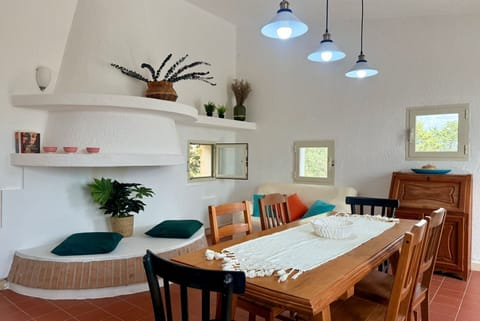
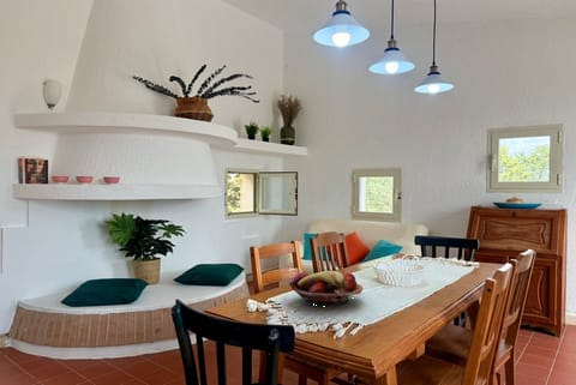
+ fruit basket [288,270,364,308]
